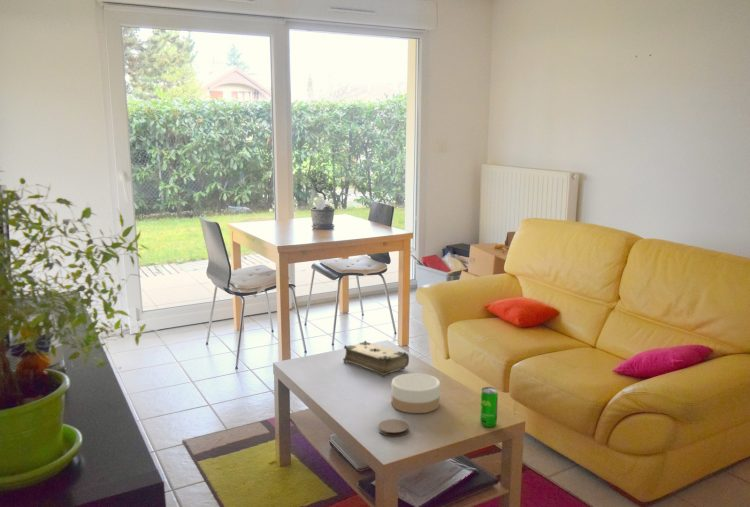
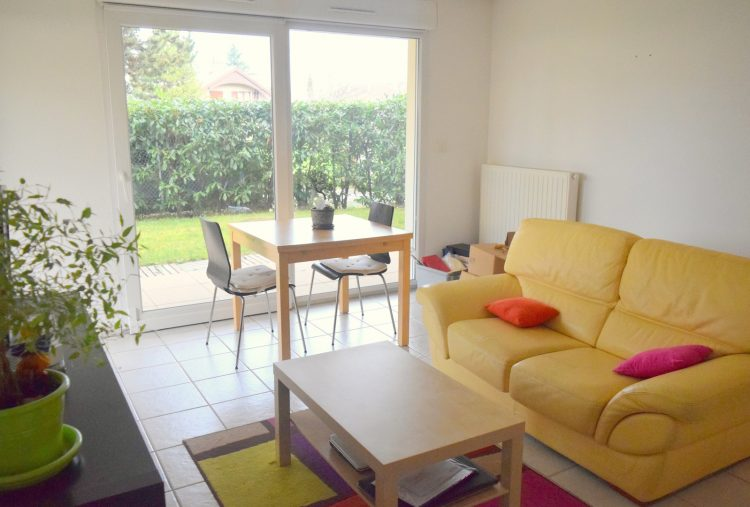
- bowl [391,372,441,414]
- book [342,340,410,377]
- coaster [377,418,410,437]
- beverage can [479,386,499,428]
